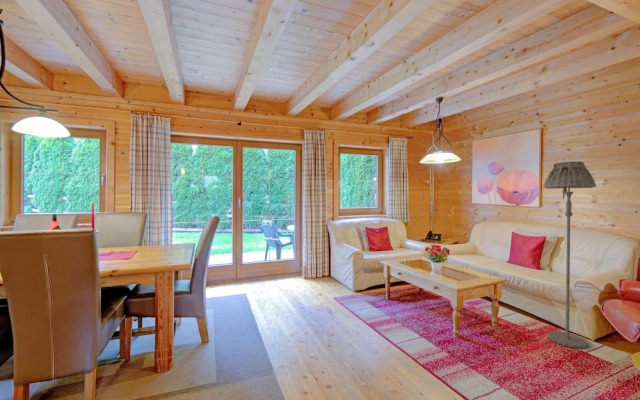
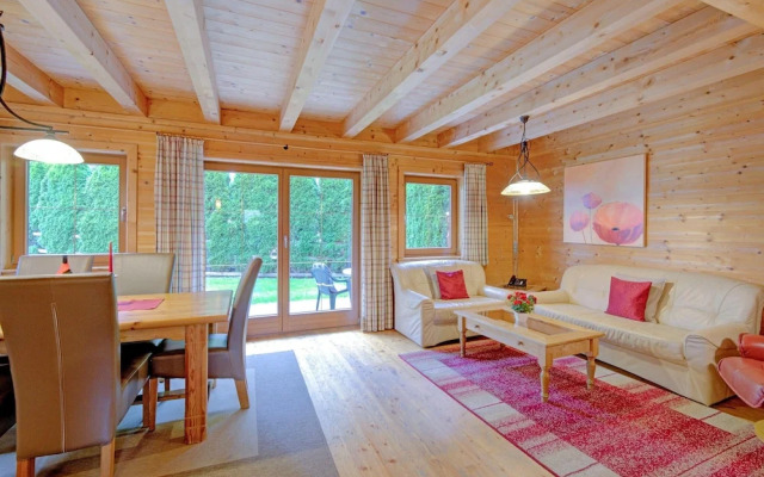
- floor lamp [543,161,597,349]
